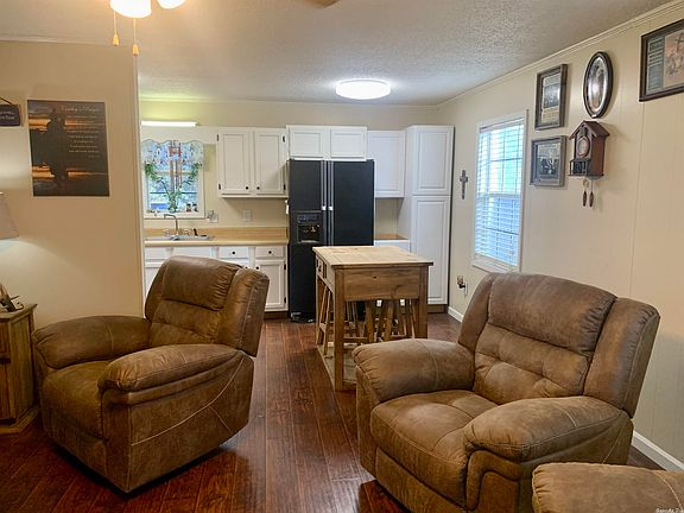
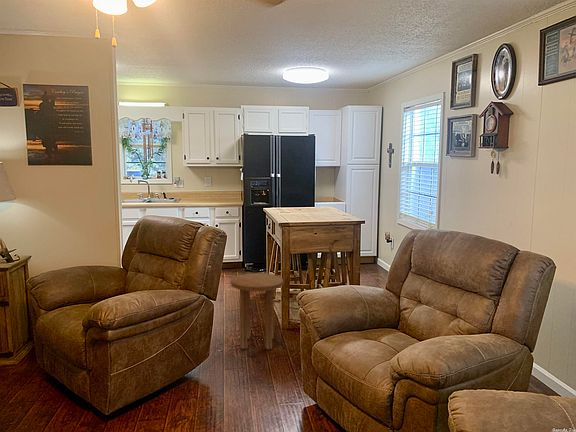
+ side table [230,272,284,351]
